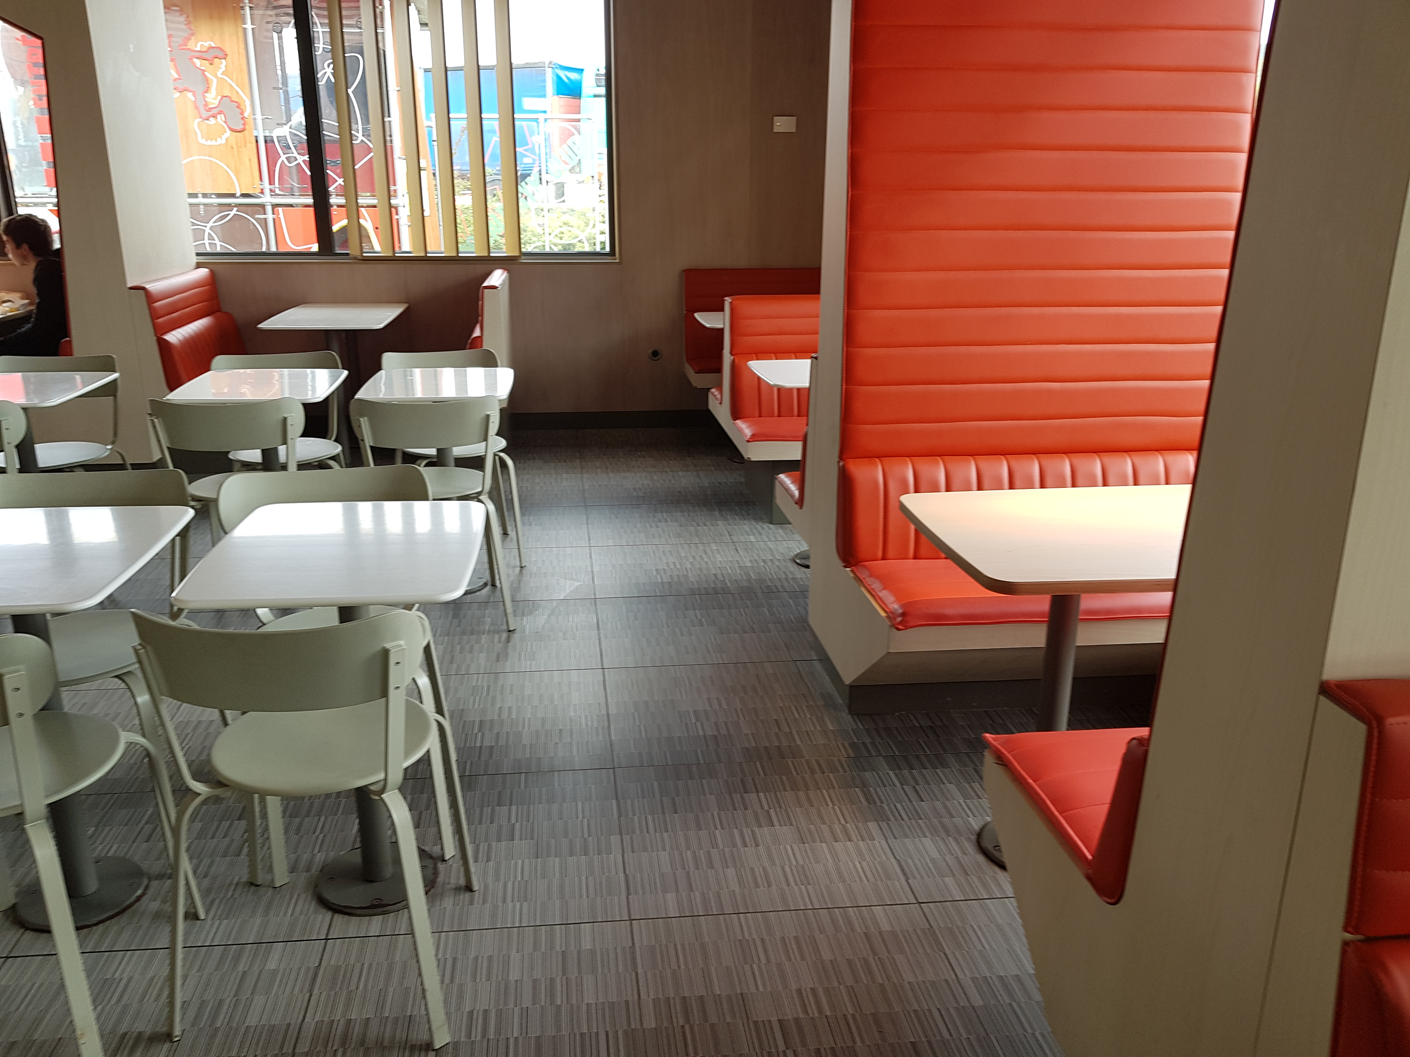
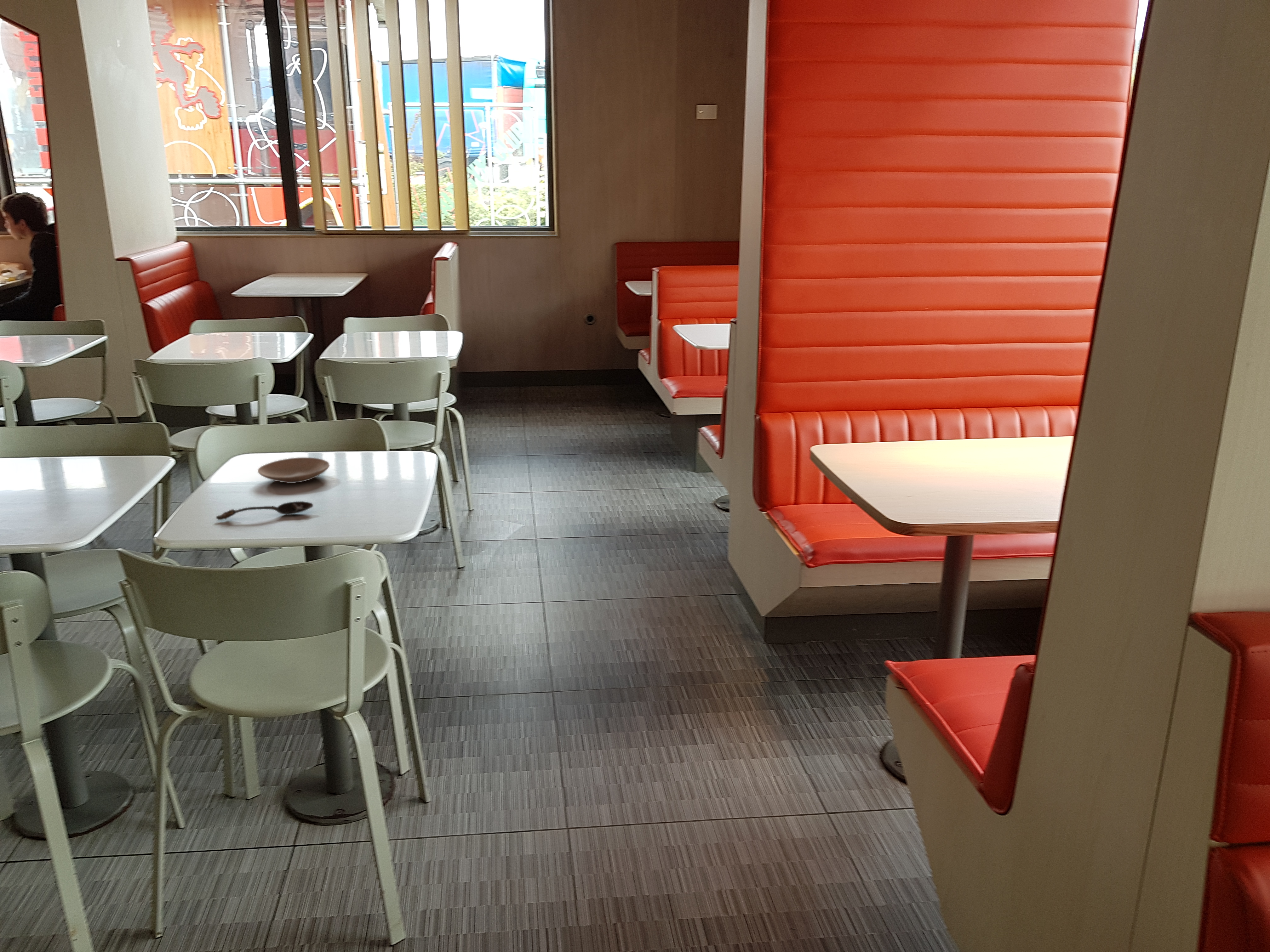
+ spoon [216,501,313,520]
+ plate [257,457,330,483]
